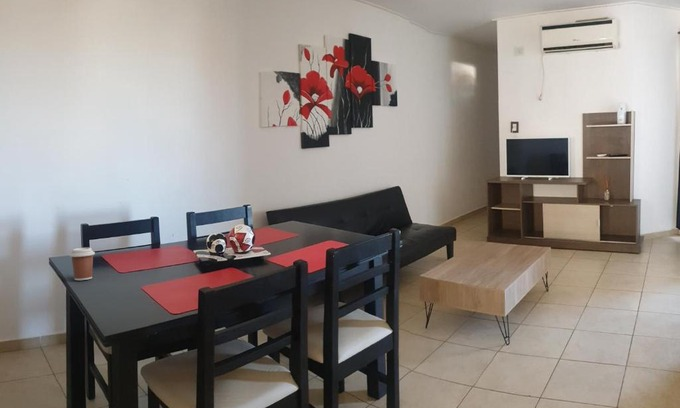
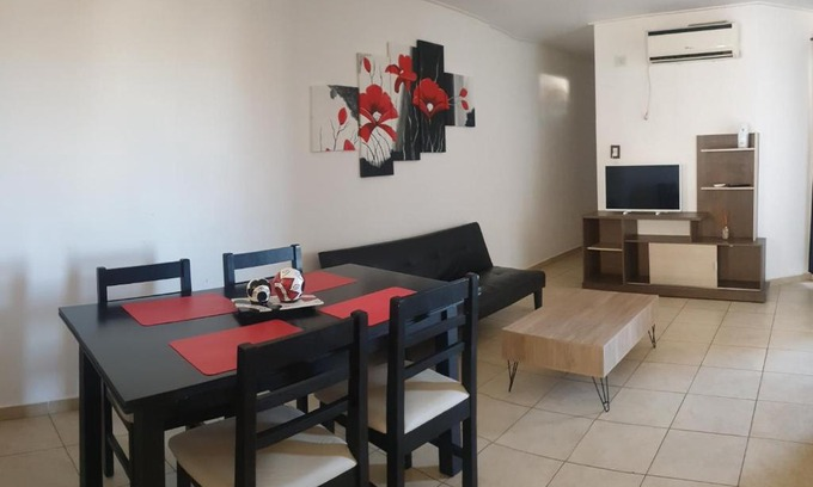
- coffee cup [69,247,96,281]
